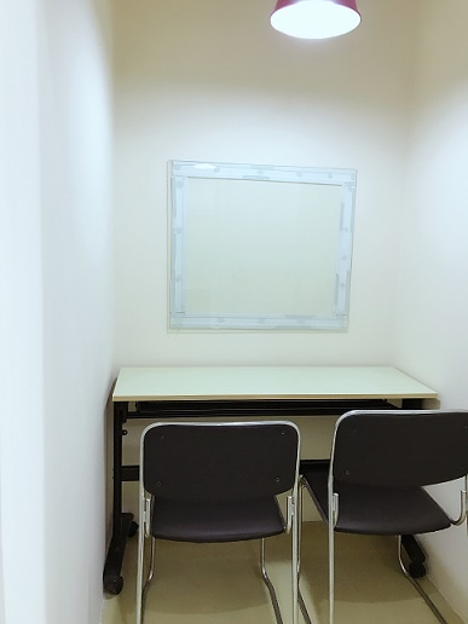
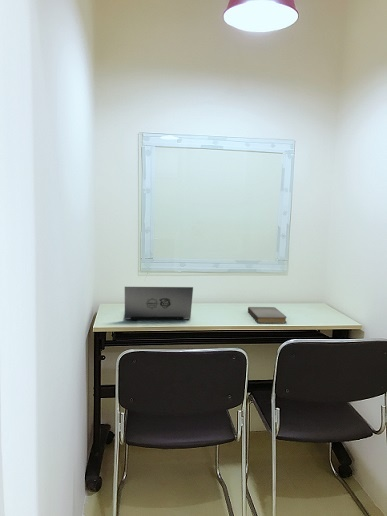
+ book [247,306,288,324]
+ laptop [124,286,194,321]
